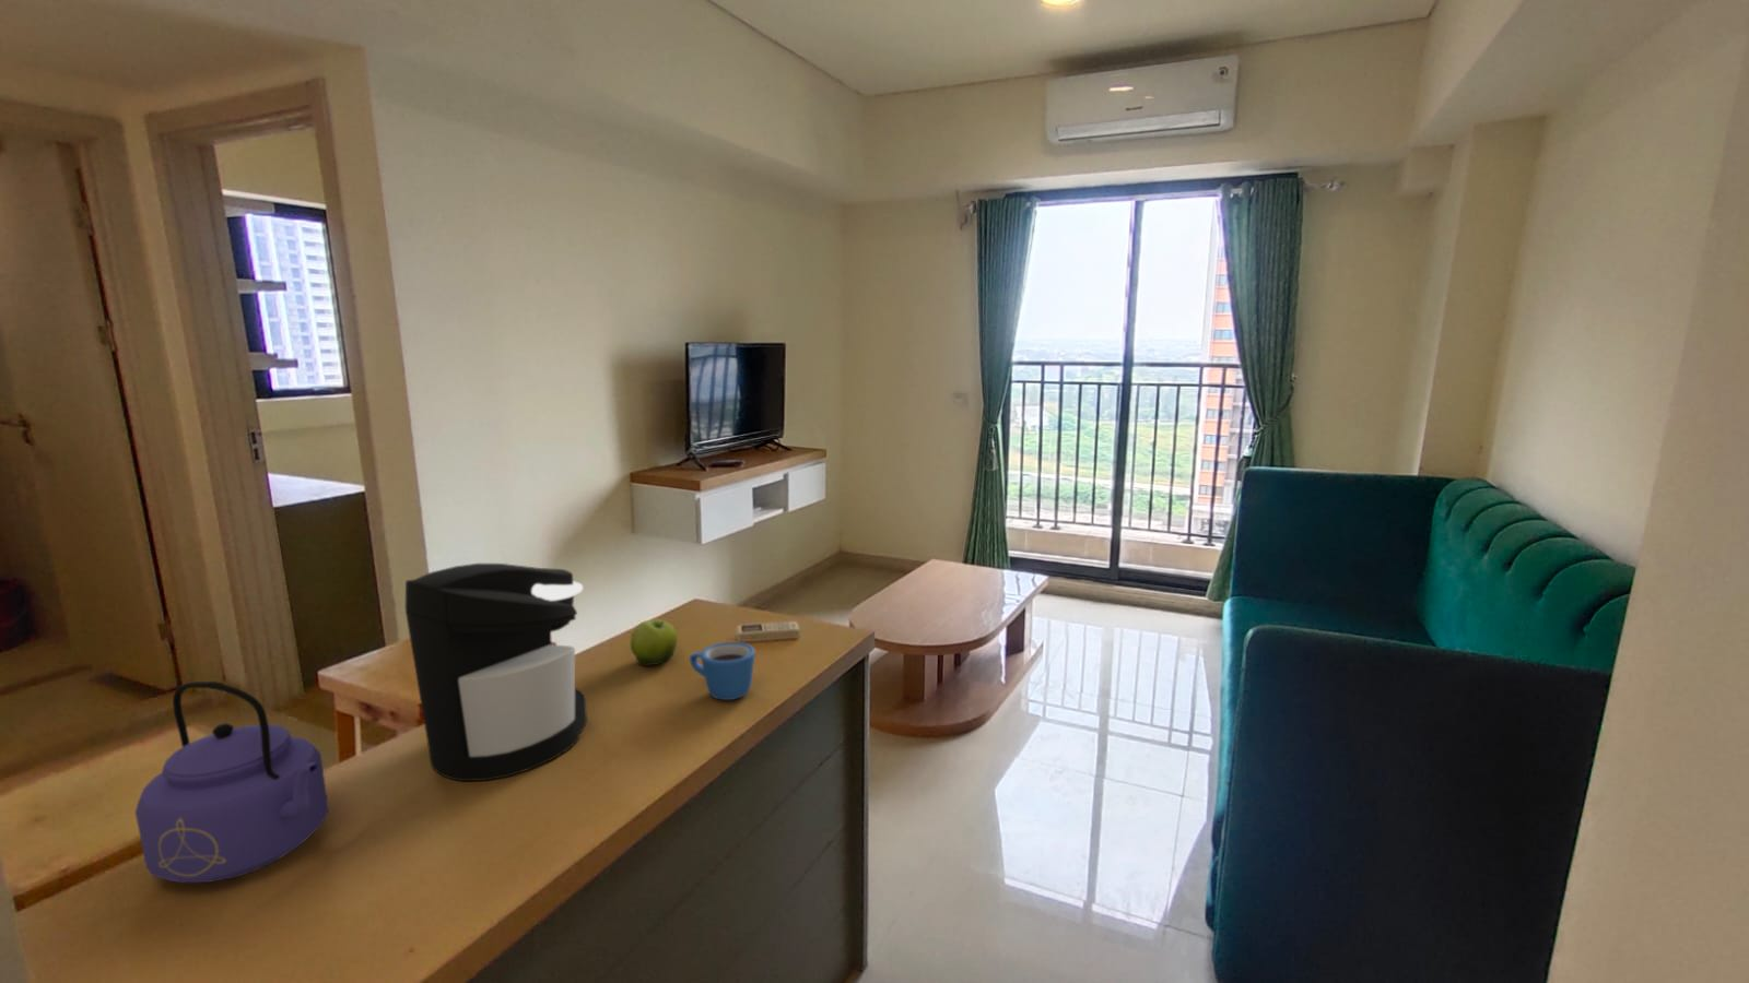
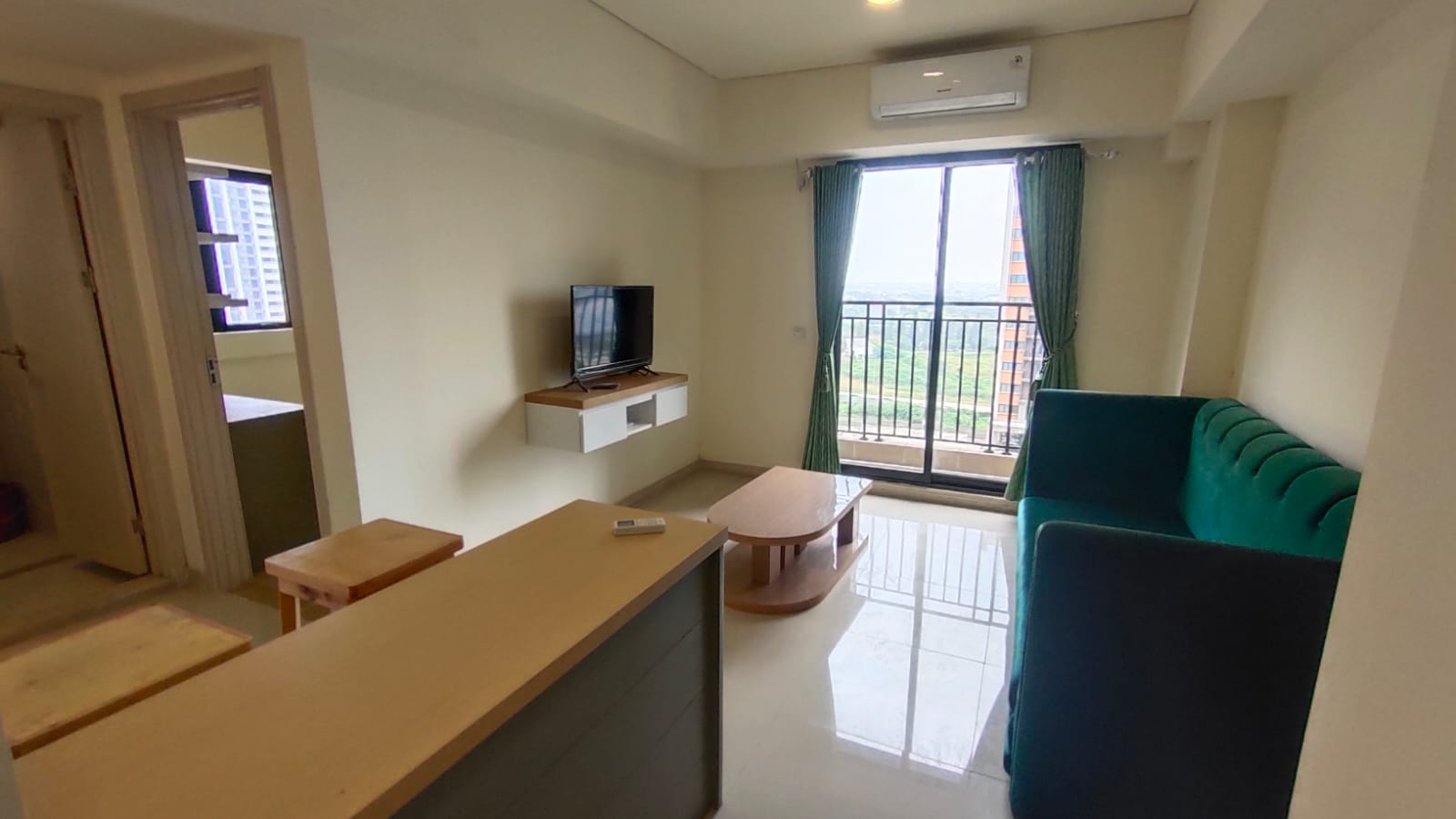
- kettle [135,681,330,883]
- mug [688,641,757,701]
- fruit [629,618,679,667]
- coffee maker [405,563,589,783]
